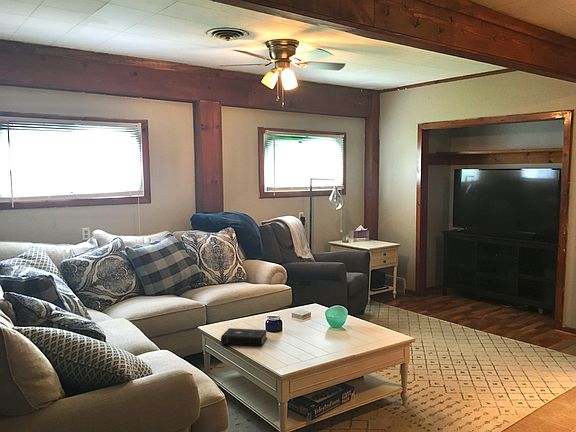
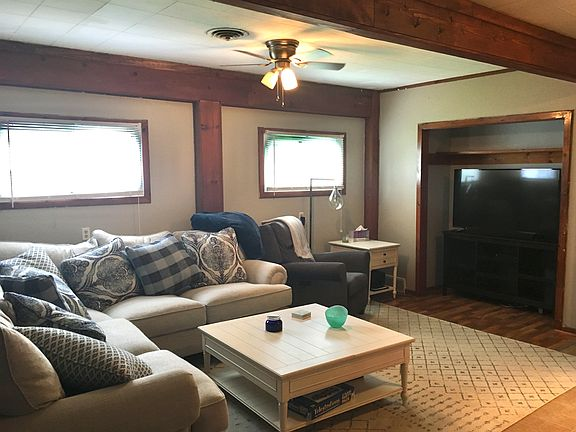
- book [220,327,268,347]
